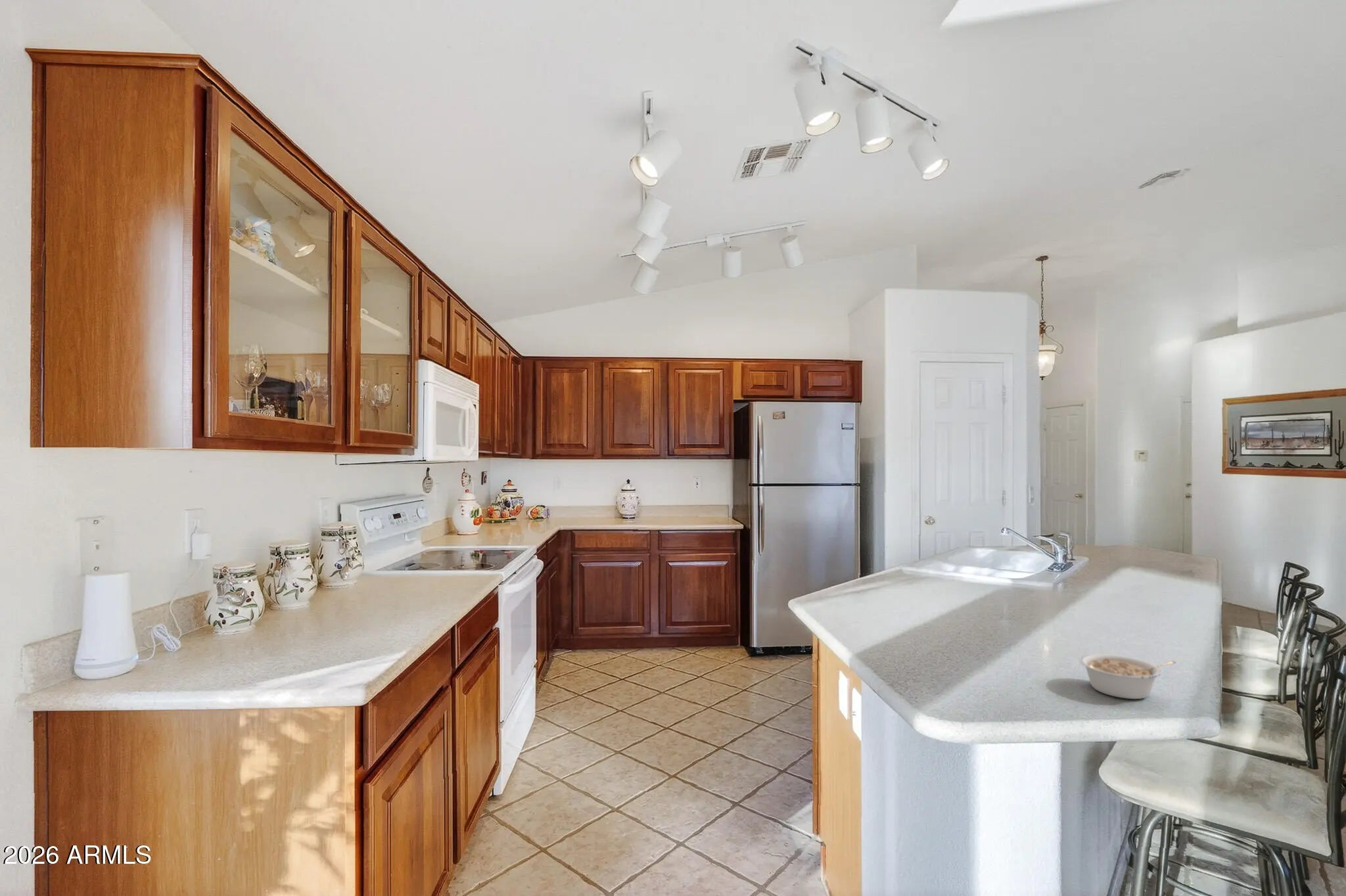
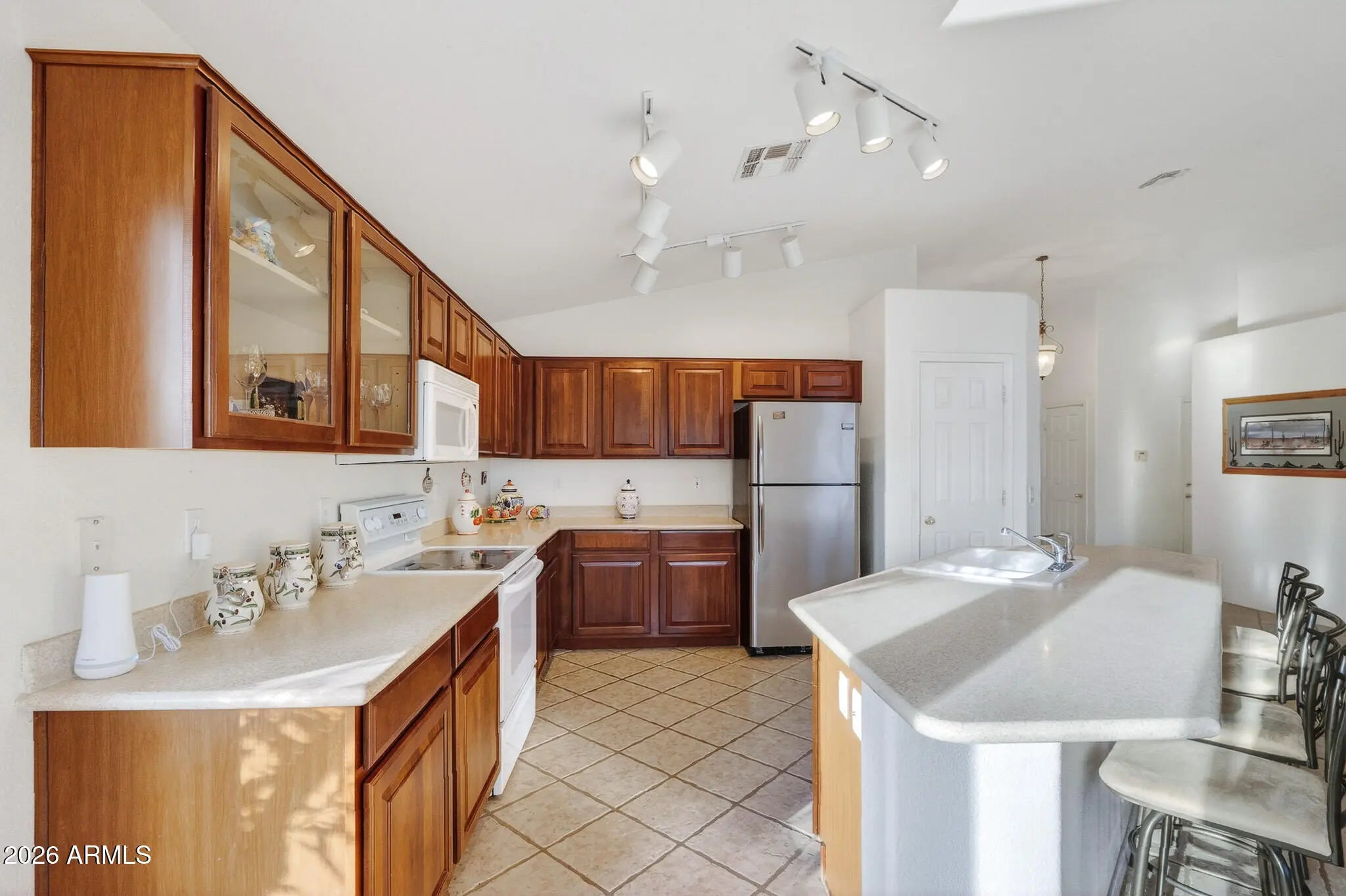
- legume [1079,653,1177,700]
